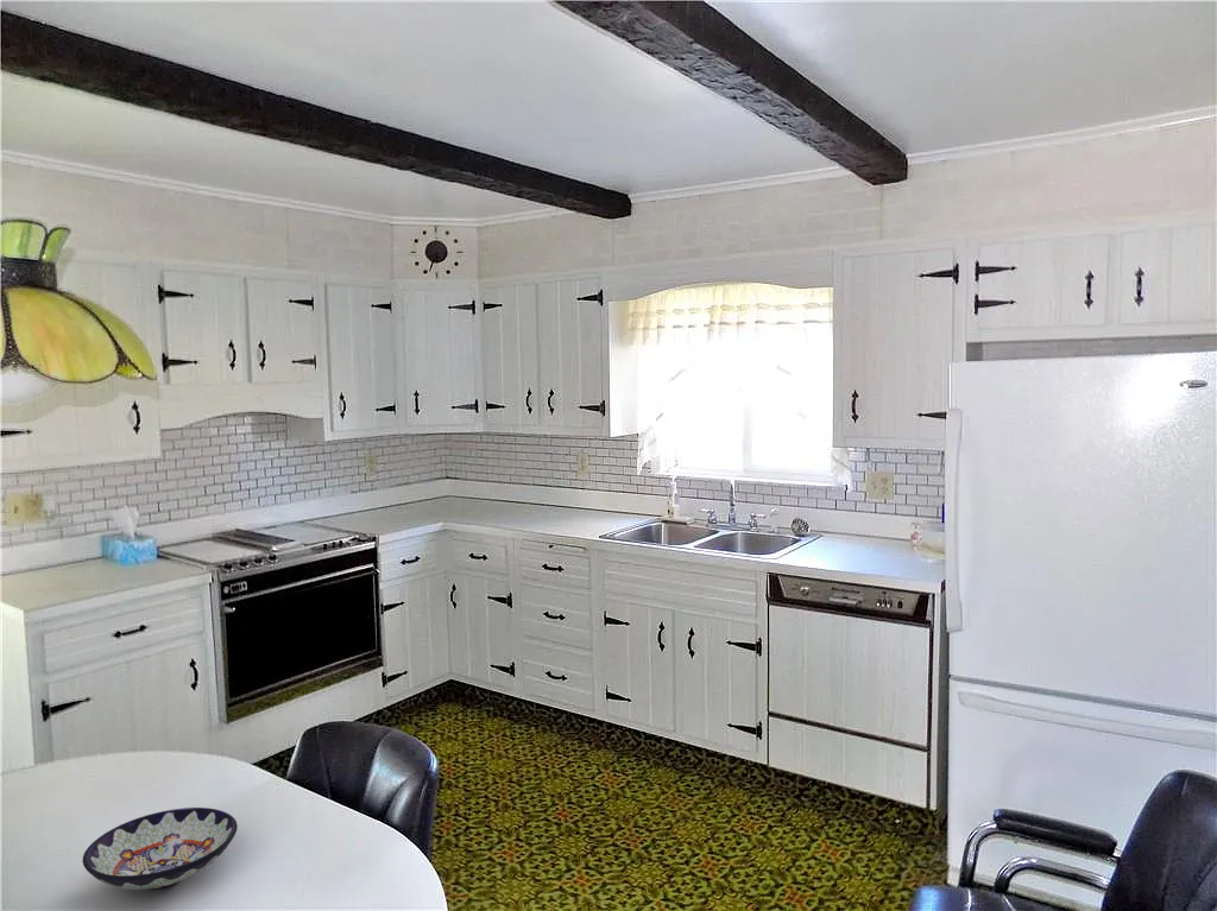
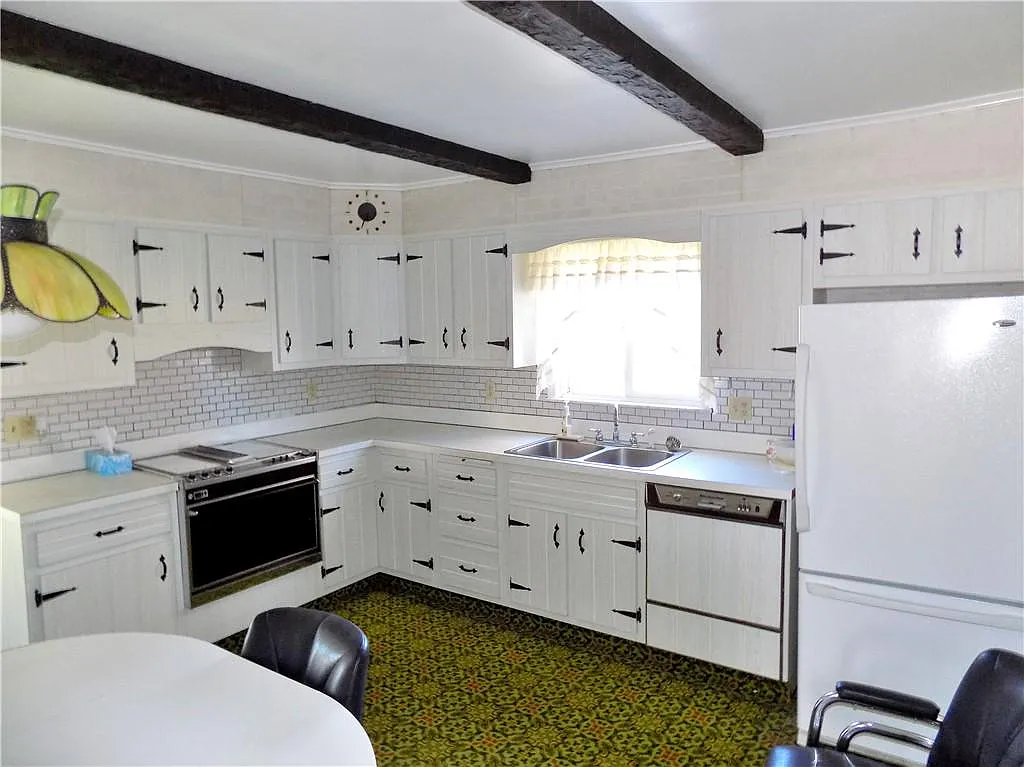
- bowl [82,806,239,891]
